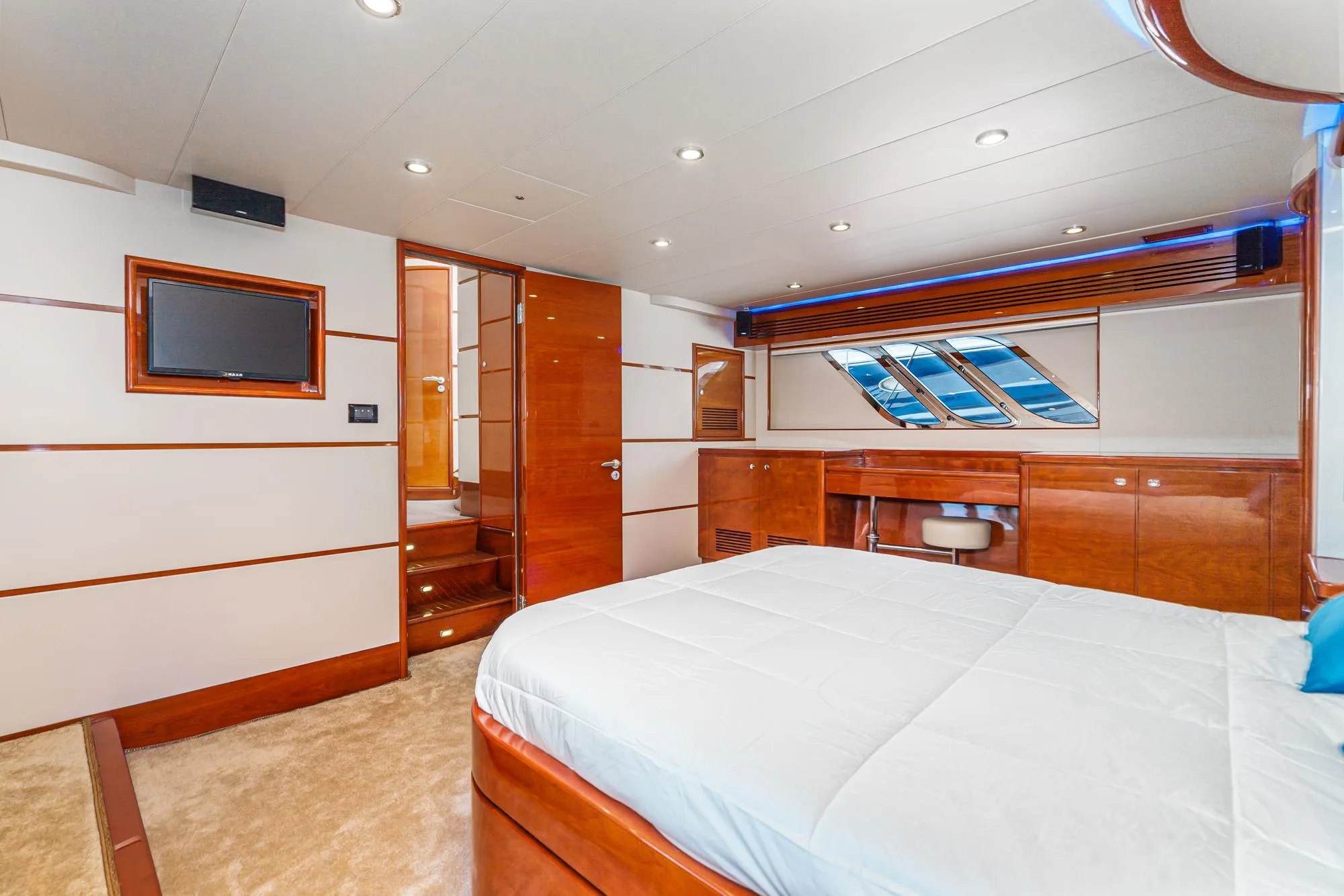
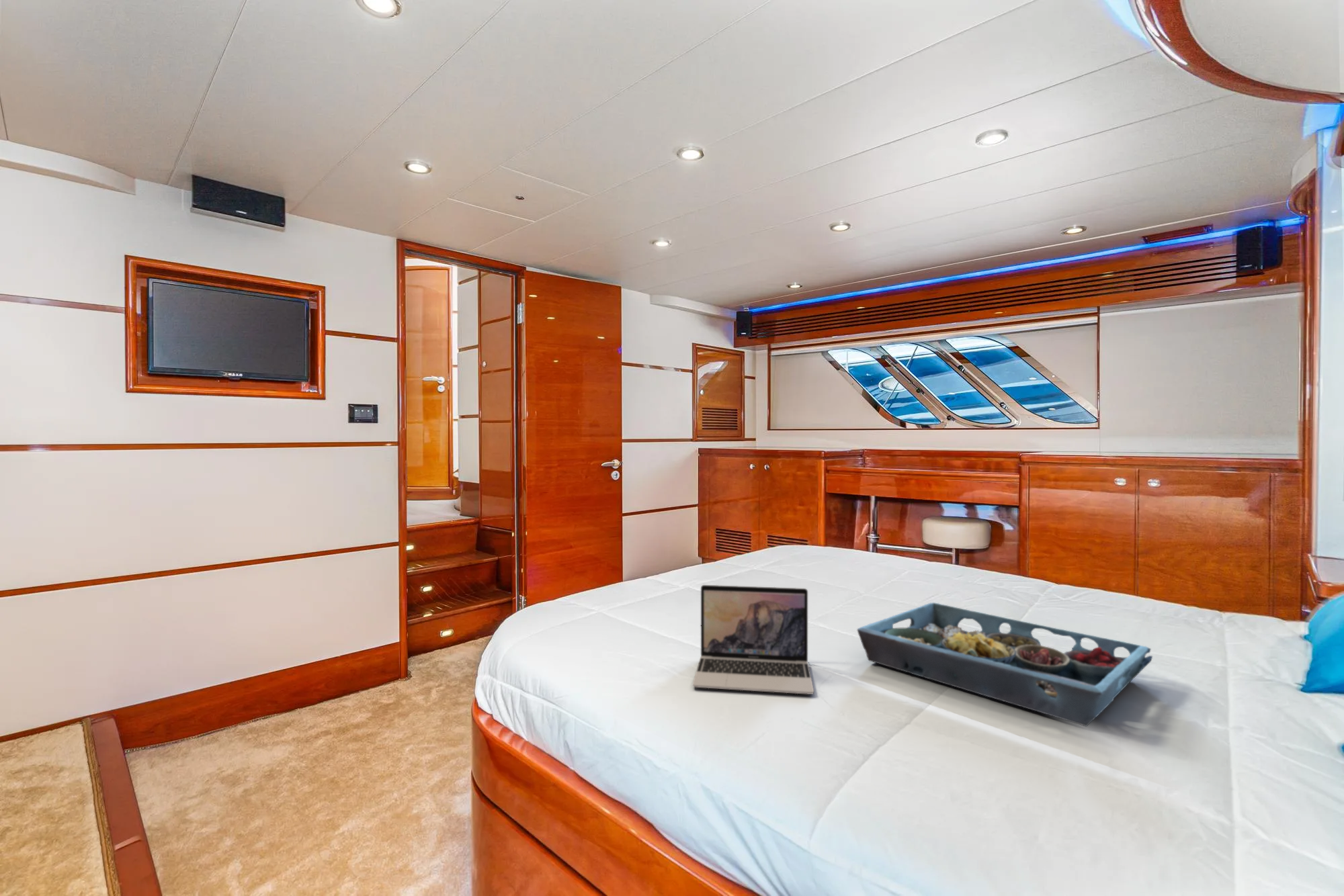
+ laptop [692,584,814,695]
+ serving tray [856,602,1153,727]
